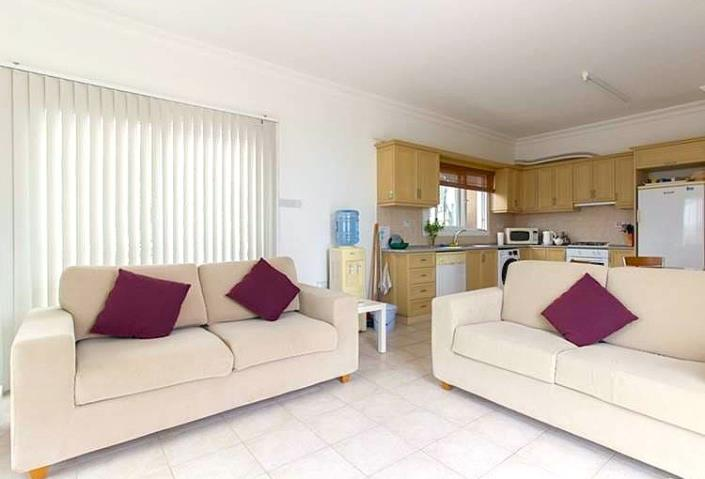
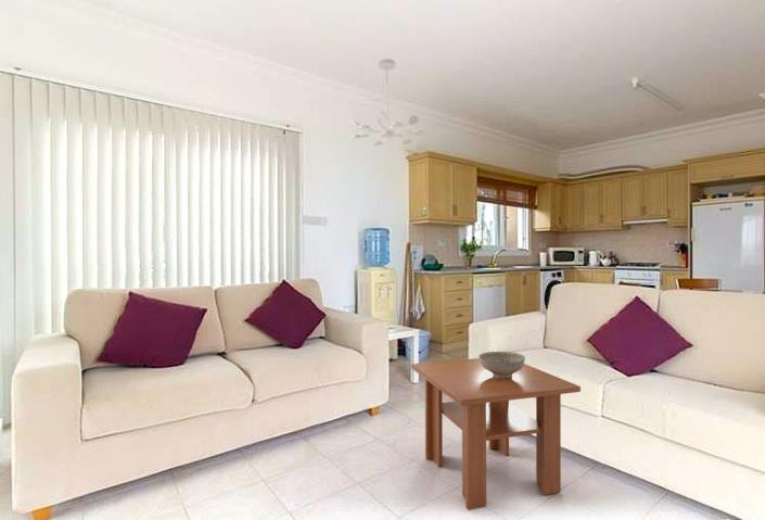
+ decorative bowl [477,351,526,379]
+ ceiling light [349,58,425,147]
+ coffee table [410,357,582,511]
